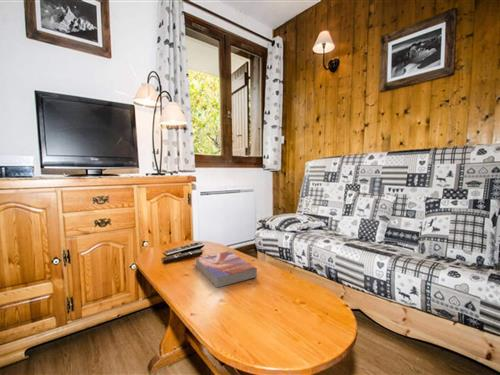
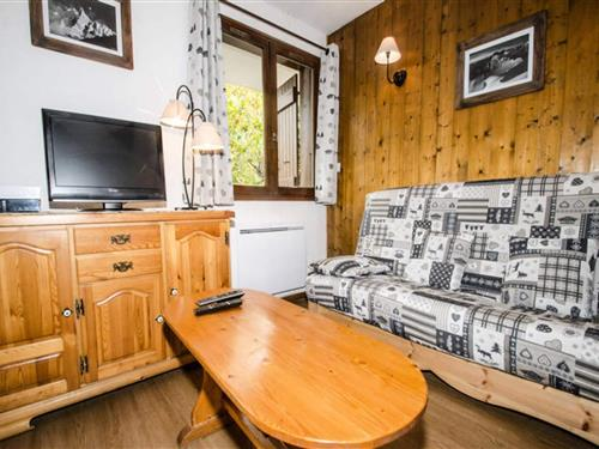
- textbook [195,250,258,289]
